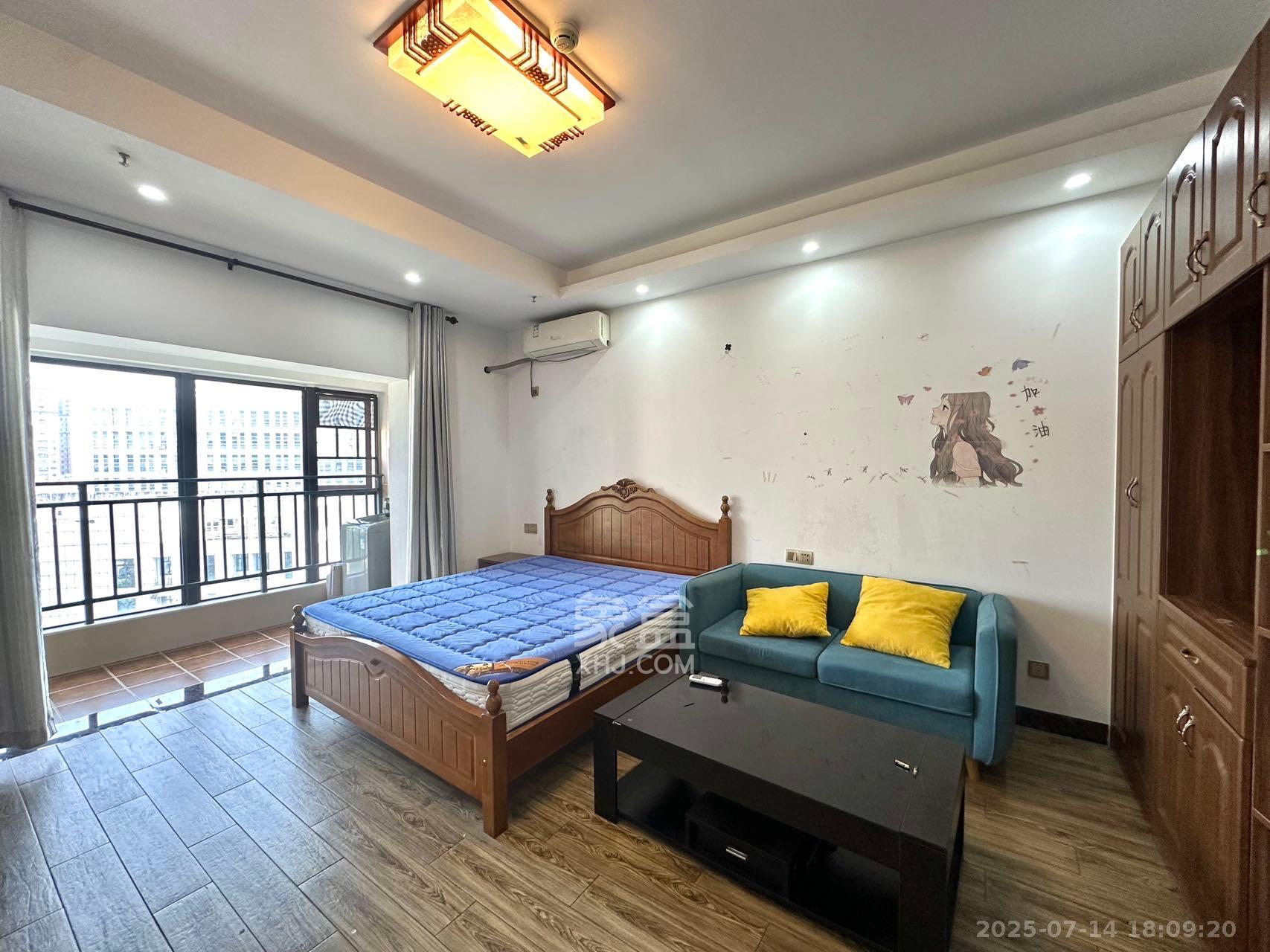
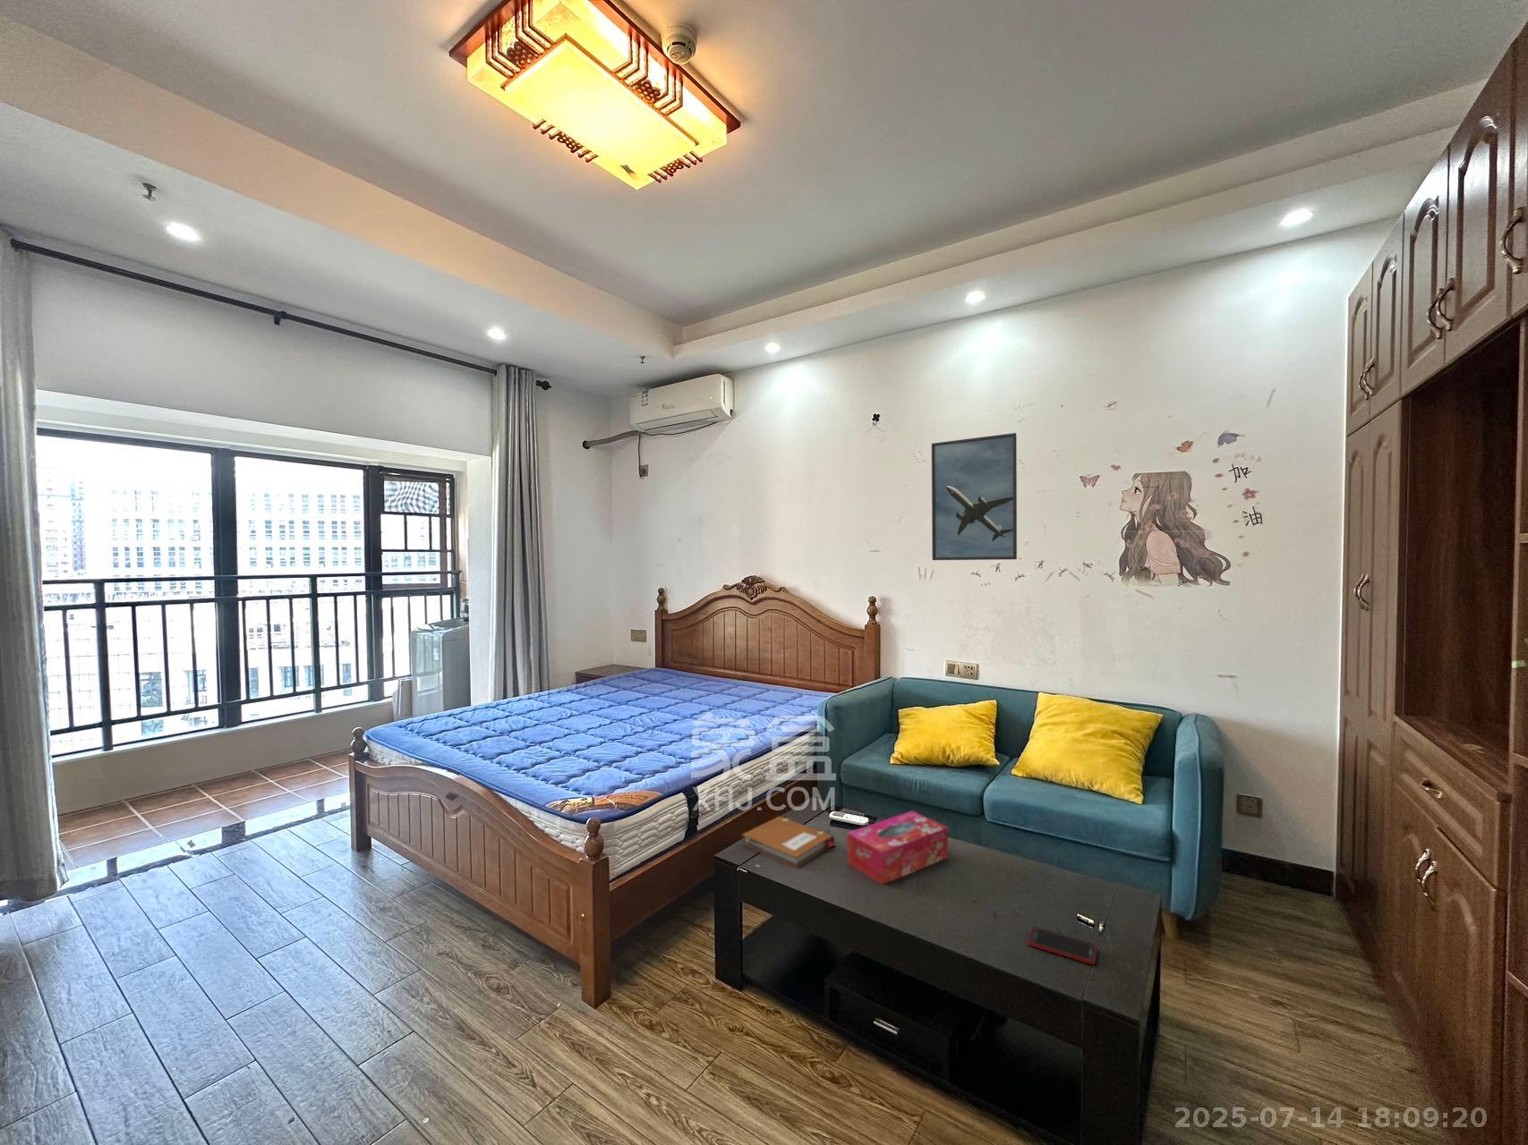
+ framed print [931,432,1018,560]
+ cell phone [1027,926,1097,966]
+ tissue box [847,811,949,885]
+ notebook [741,815,835,868]
